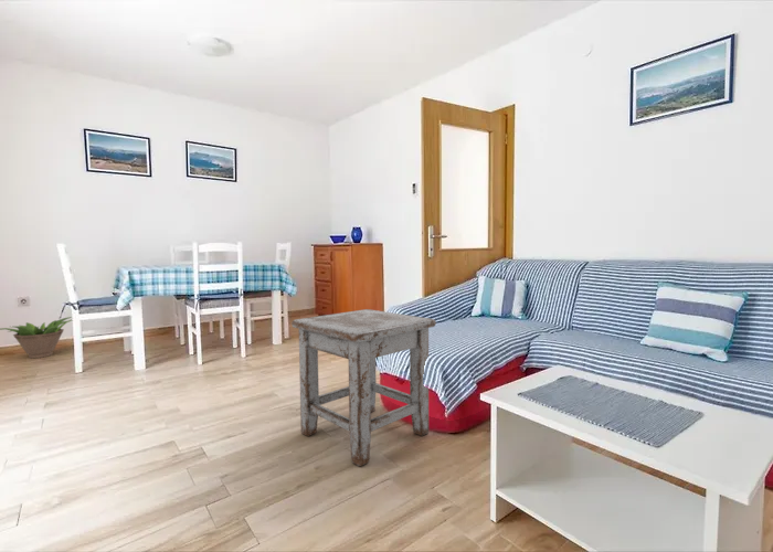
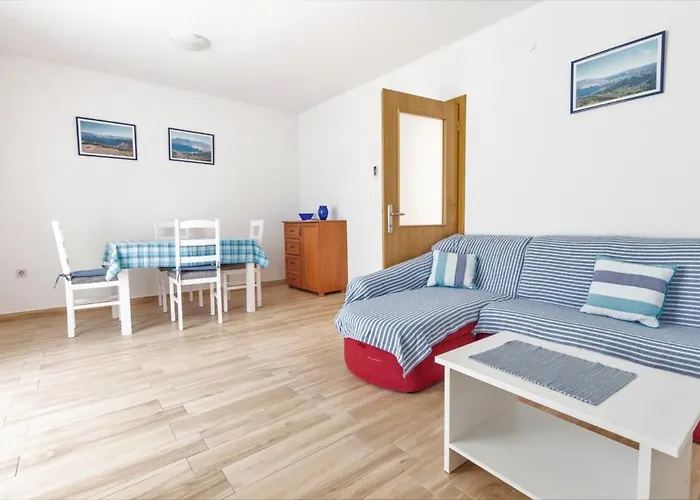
- stool [290,308,437,467]
- decorative plant [0,316,73,359]
